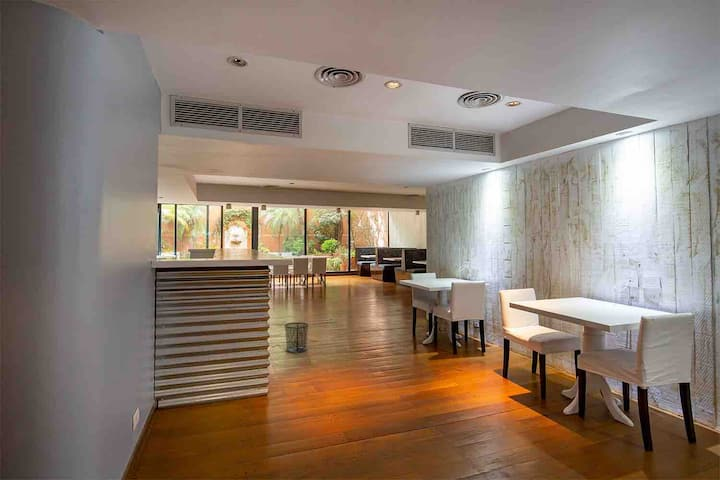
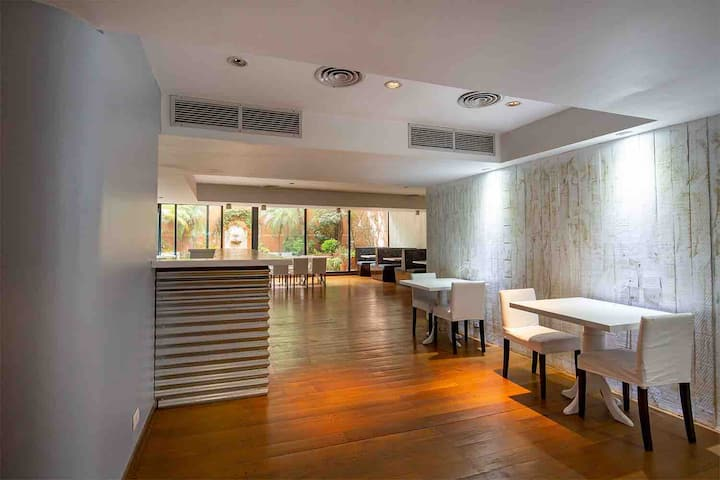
- waste bin [284,321,309,354]
